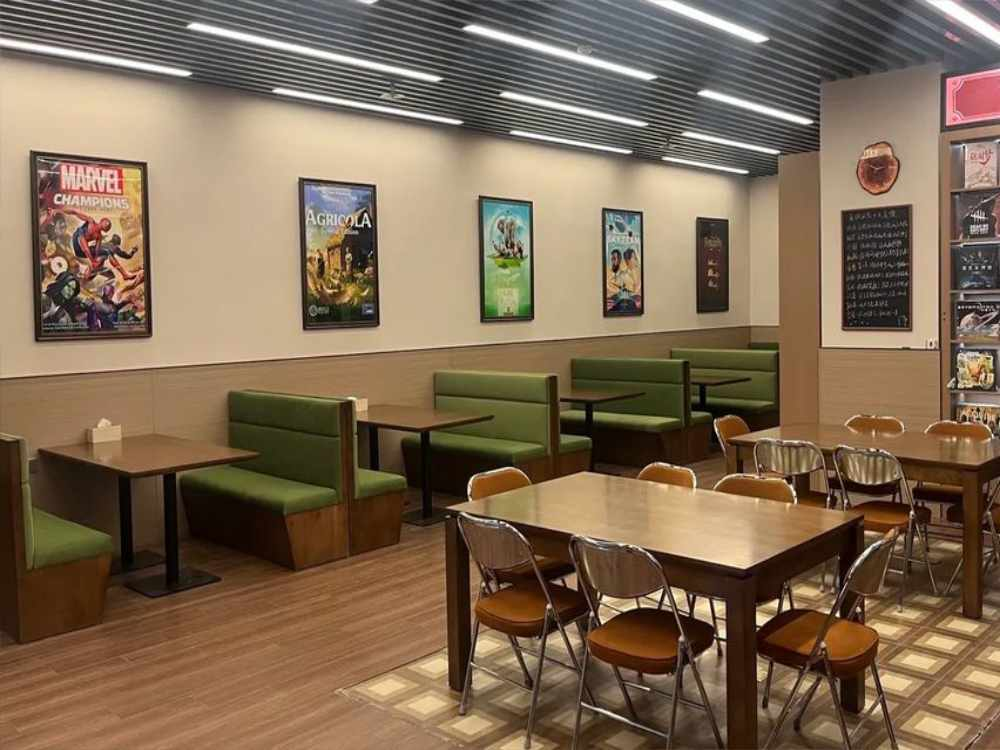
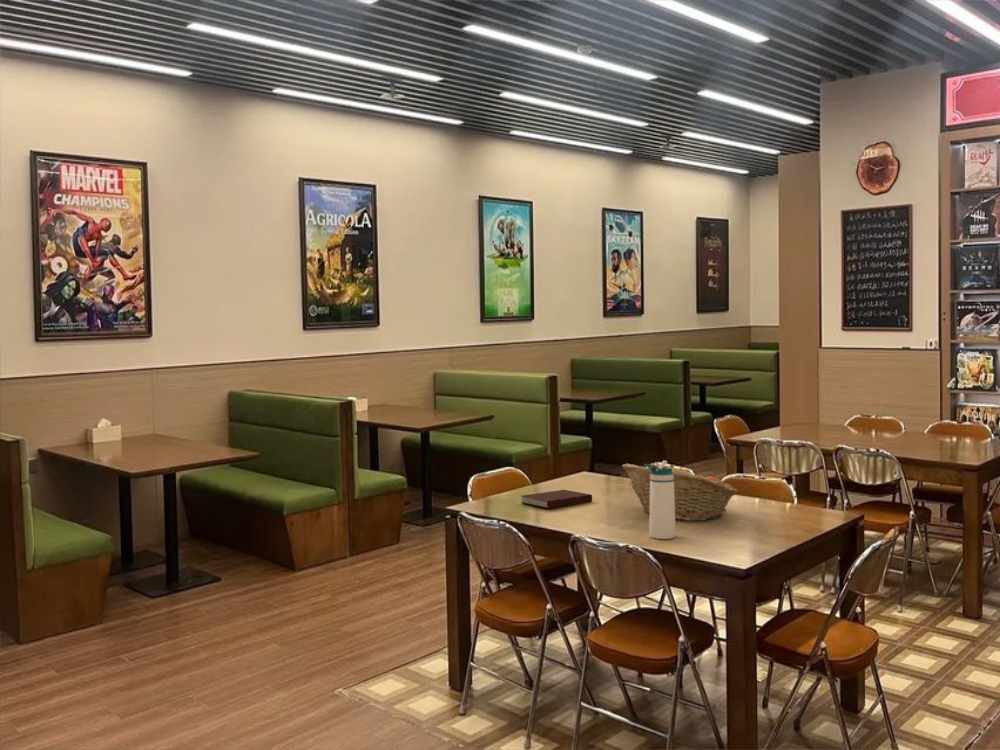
+ water bottle [643,459,677,540]
+ fruit basket [621,463,738,522]
+ notebook [520,489,593,509]
